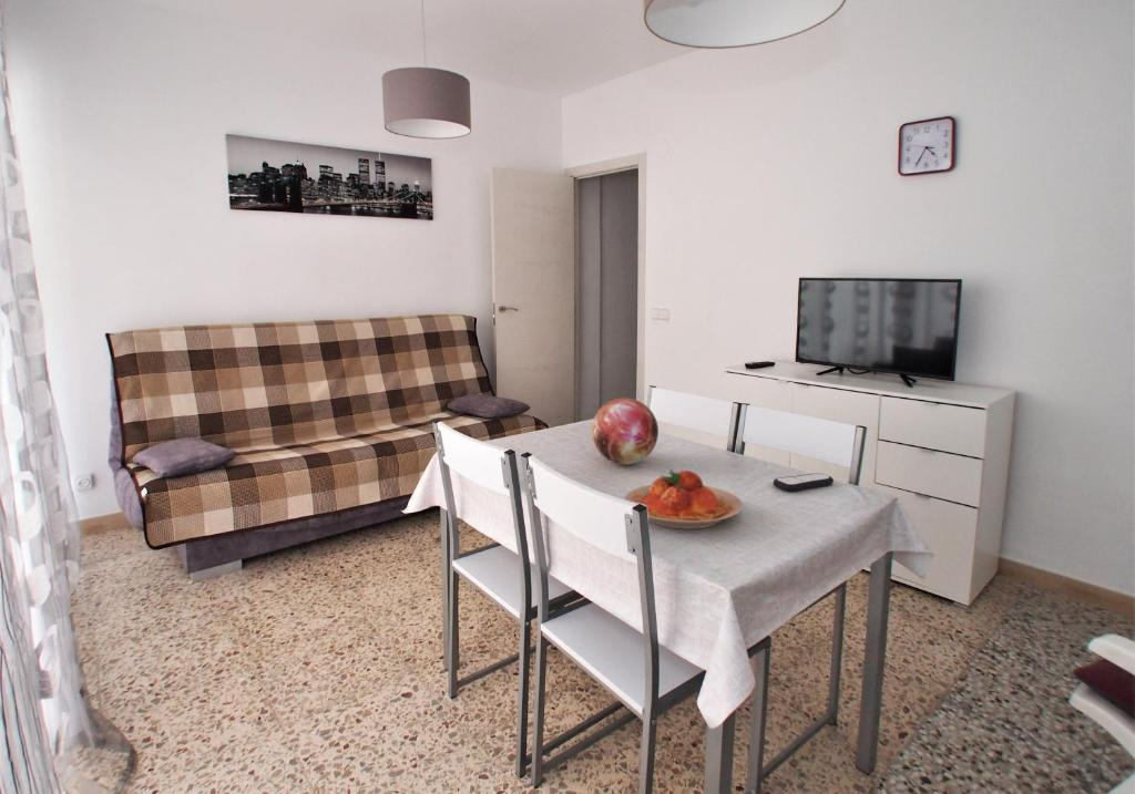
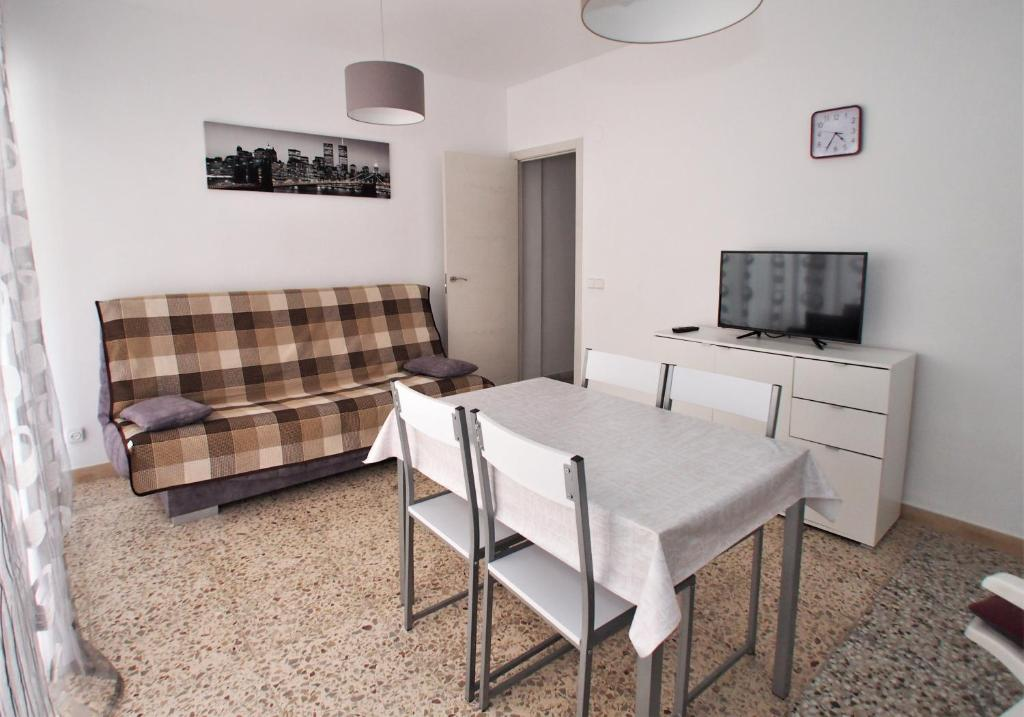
- decorative orb [591,396,659,466]
- plate [623,468,744,529]
- remote control [773,472,835,493]
